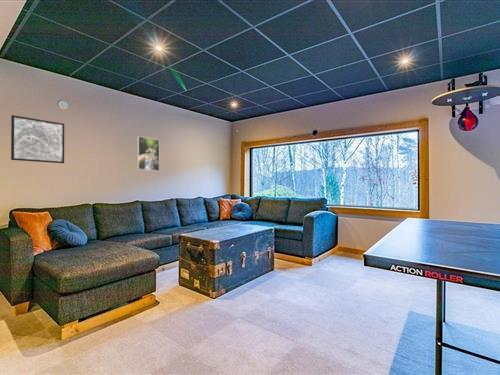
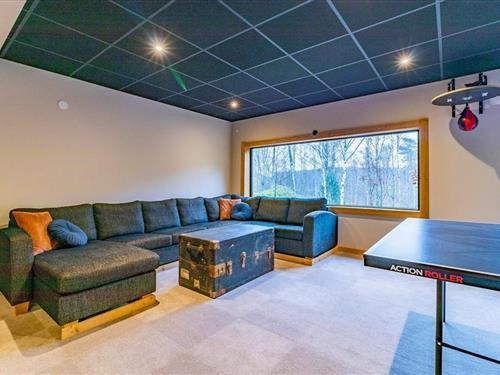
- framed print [136,135,160,172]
- wall art [10,114,65,164]
